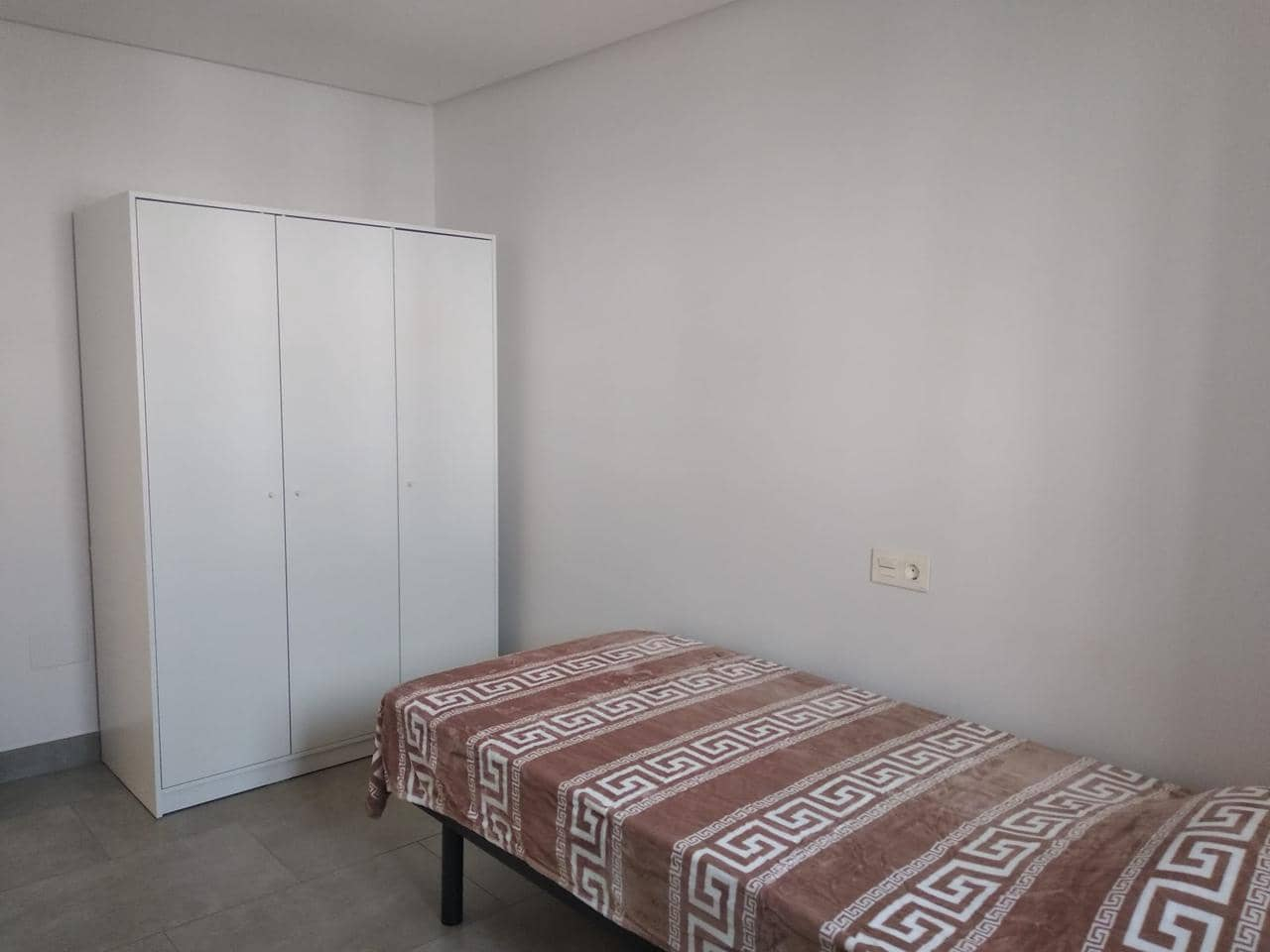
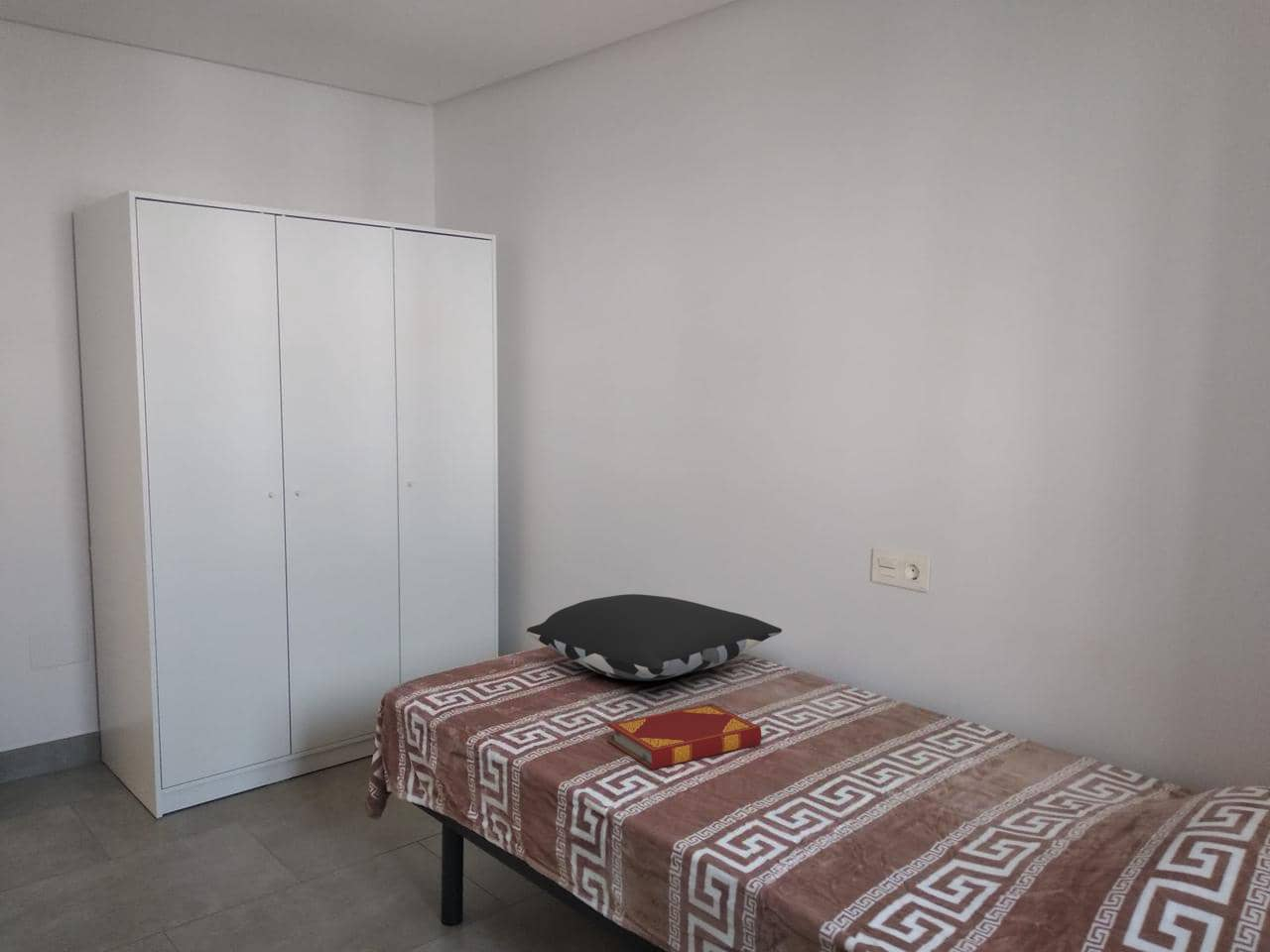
+ hardback book [606,703,762,771]
+ pillow [526,593,783,682]
